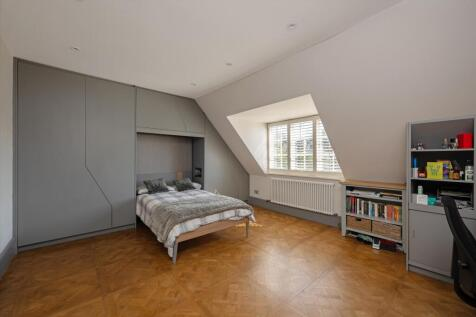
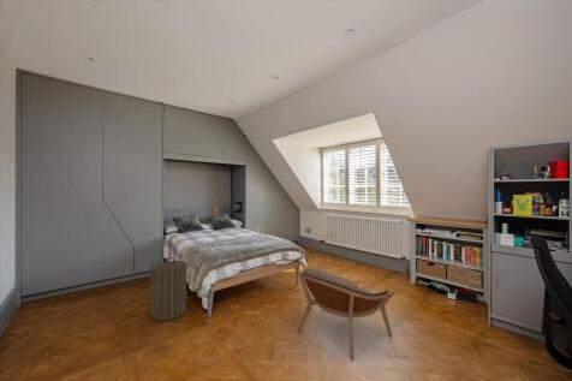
+ laundry hamper [145,256,191,322]
+ armchair [296,267,397,363]
